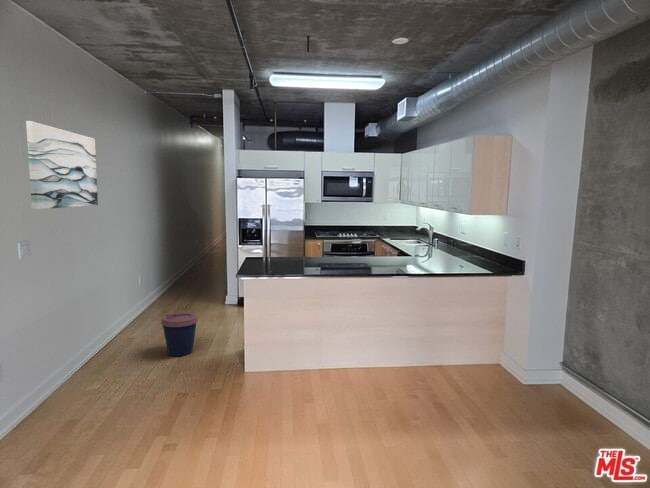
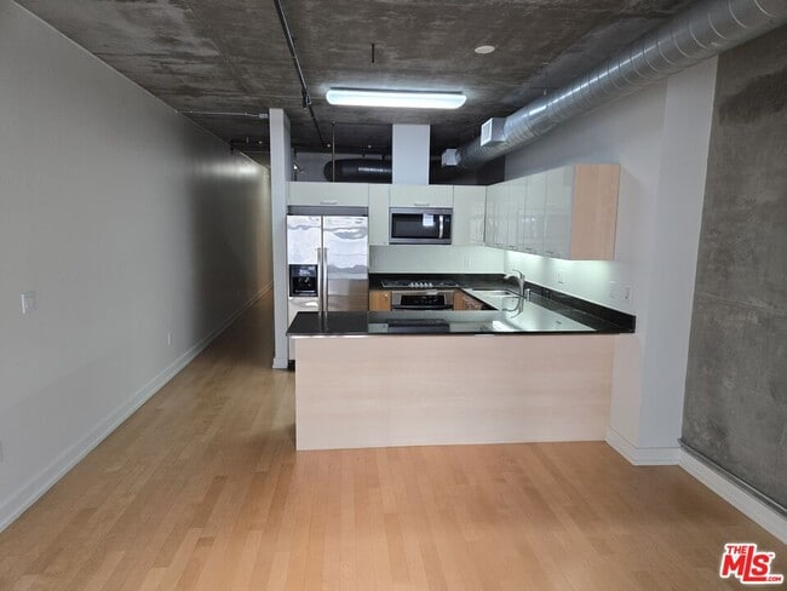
- wall art [25,120,99,210]
- coffee cup [160,311,199,357]
